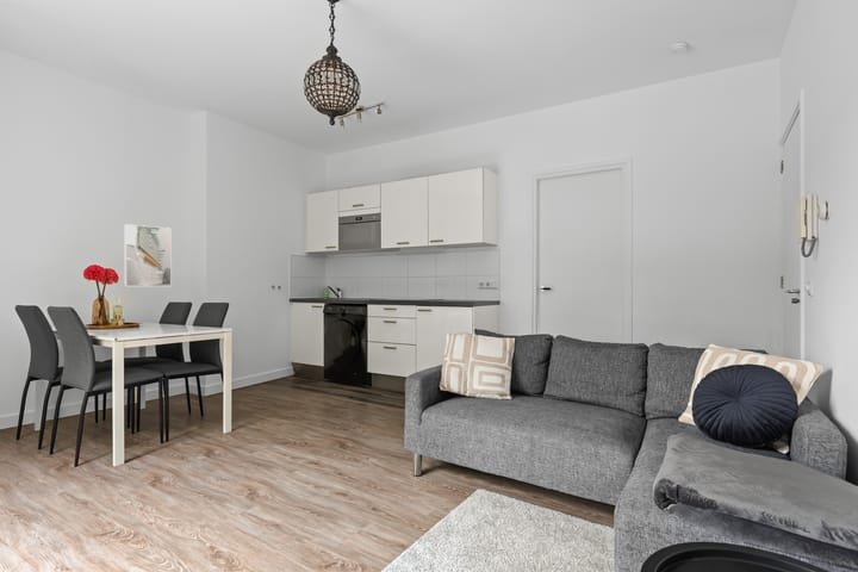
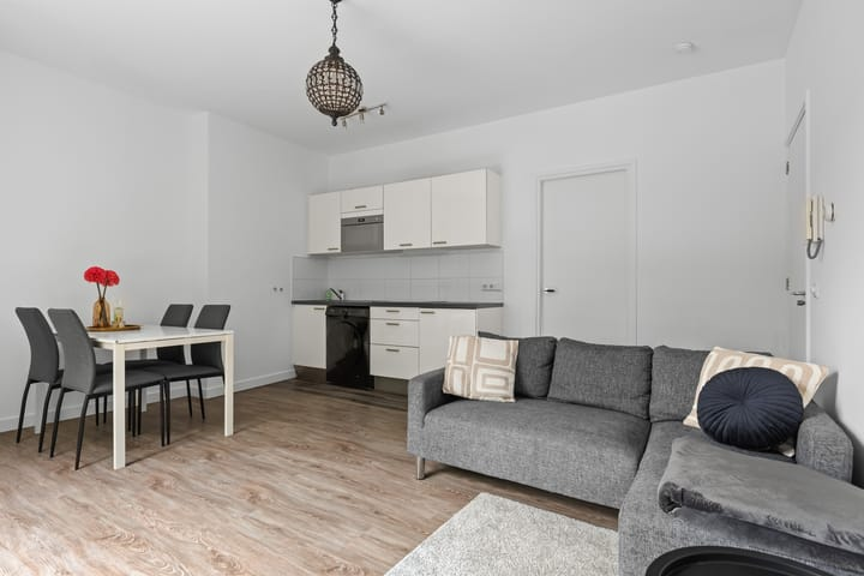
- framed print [123,223,173,287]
